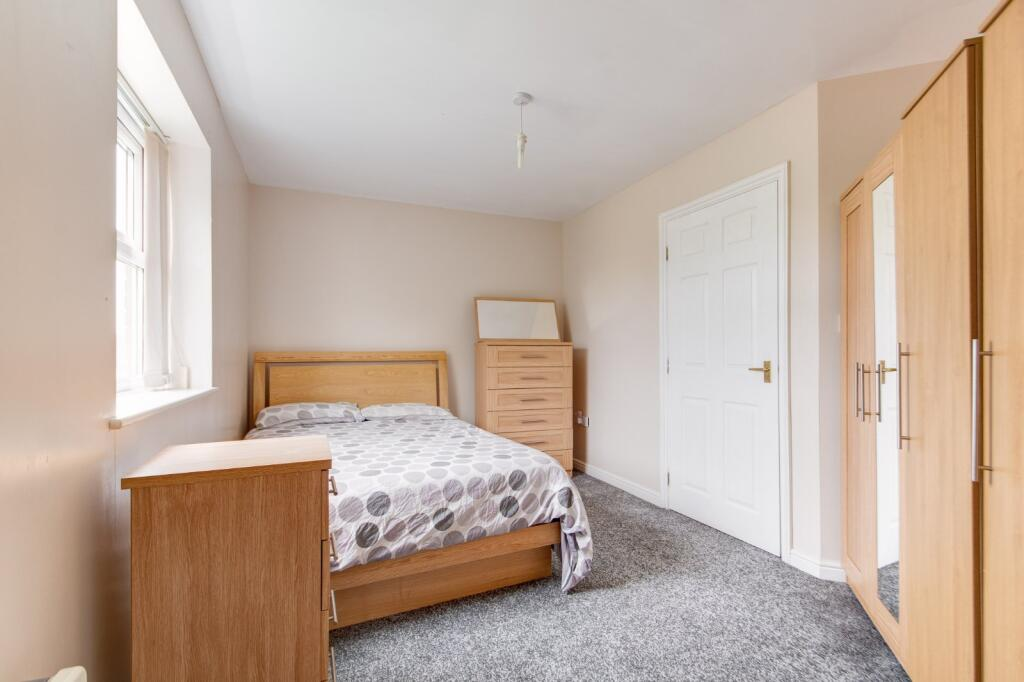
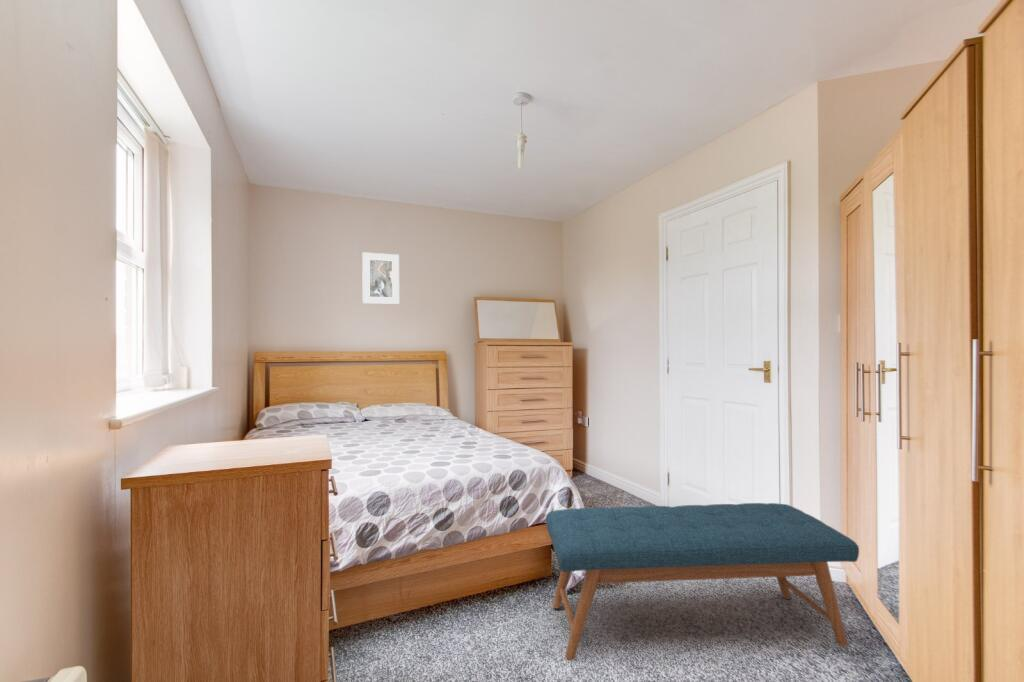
+ bench [545,502,860,661]
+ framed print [361,251,400,305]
